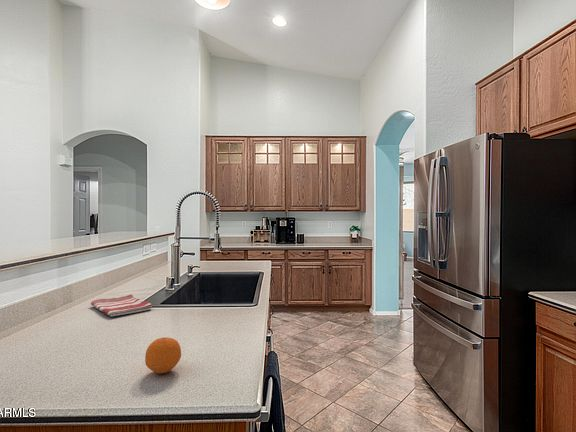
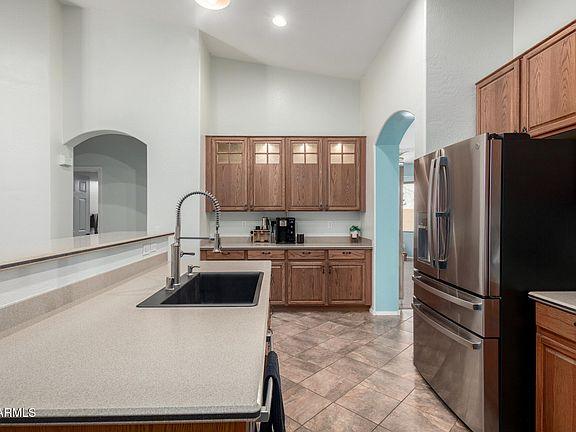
- fruit [144,336,182,374]
- dish towel [90,294,153,317]
